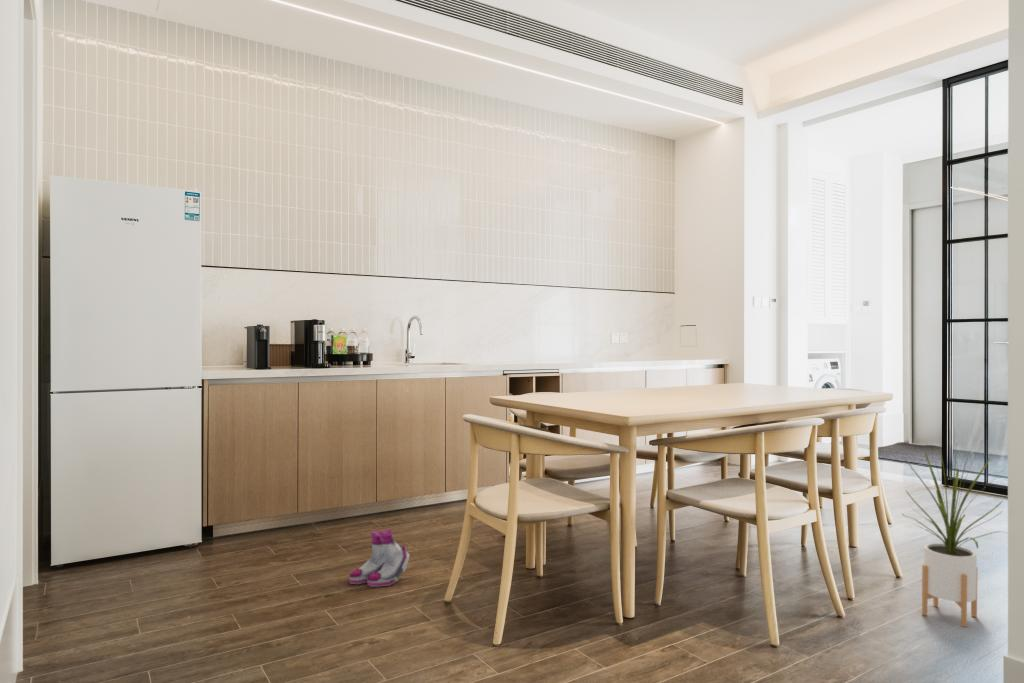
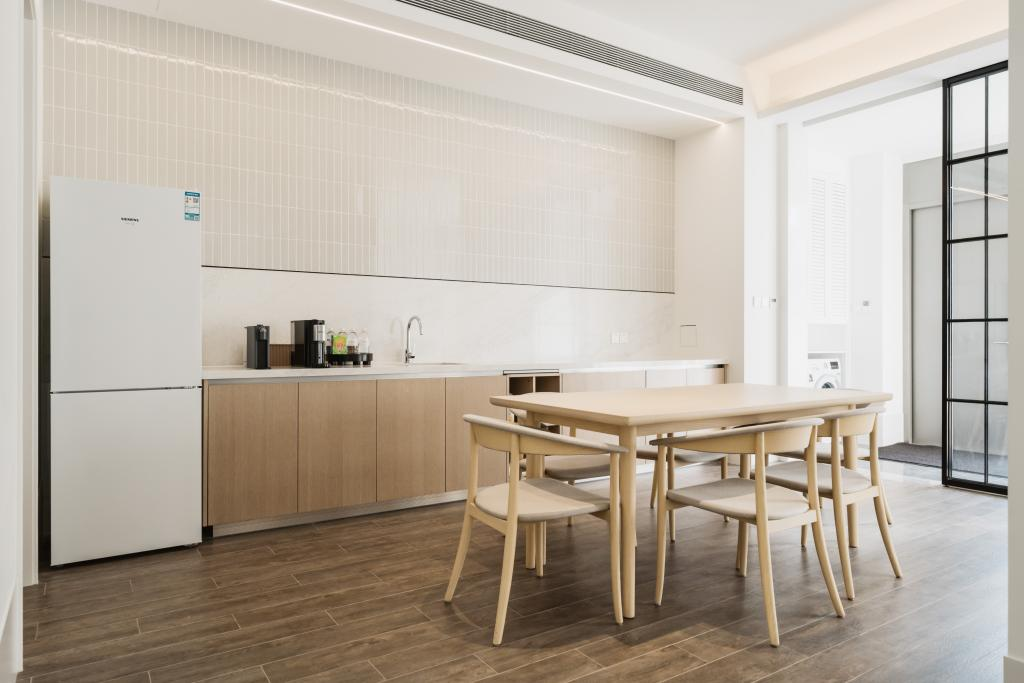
- house plant [901,443,1008,628]
- boots [348,529,411,588]
